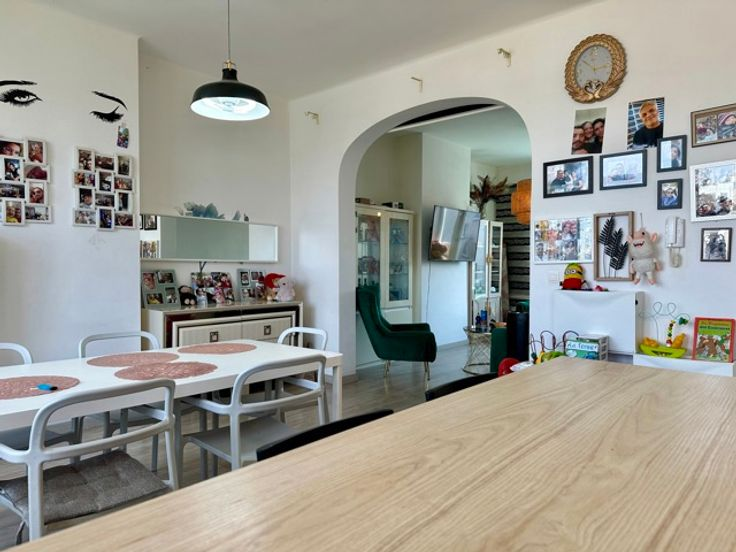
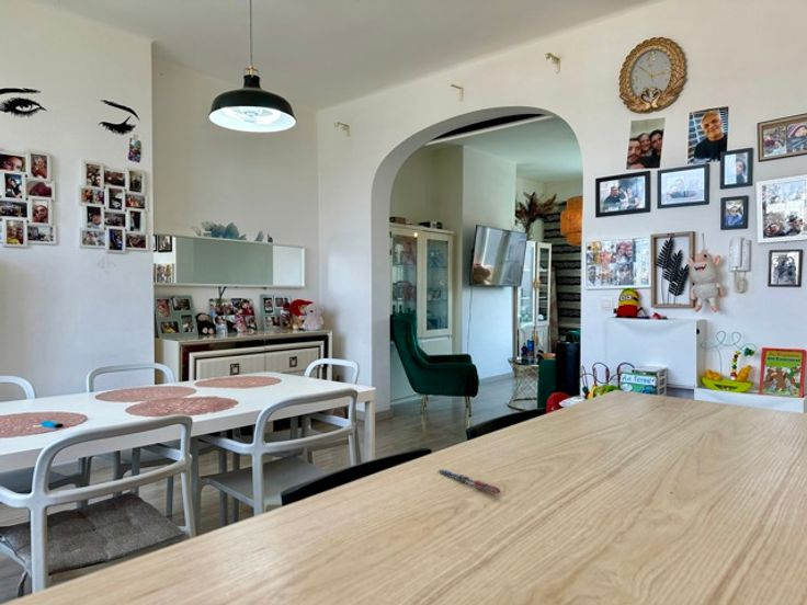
+ pen [437,468,502,494]
